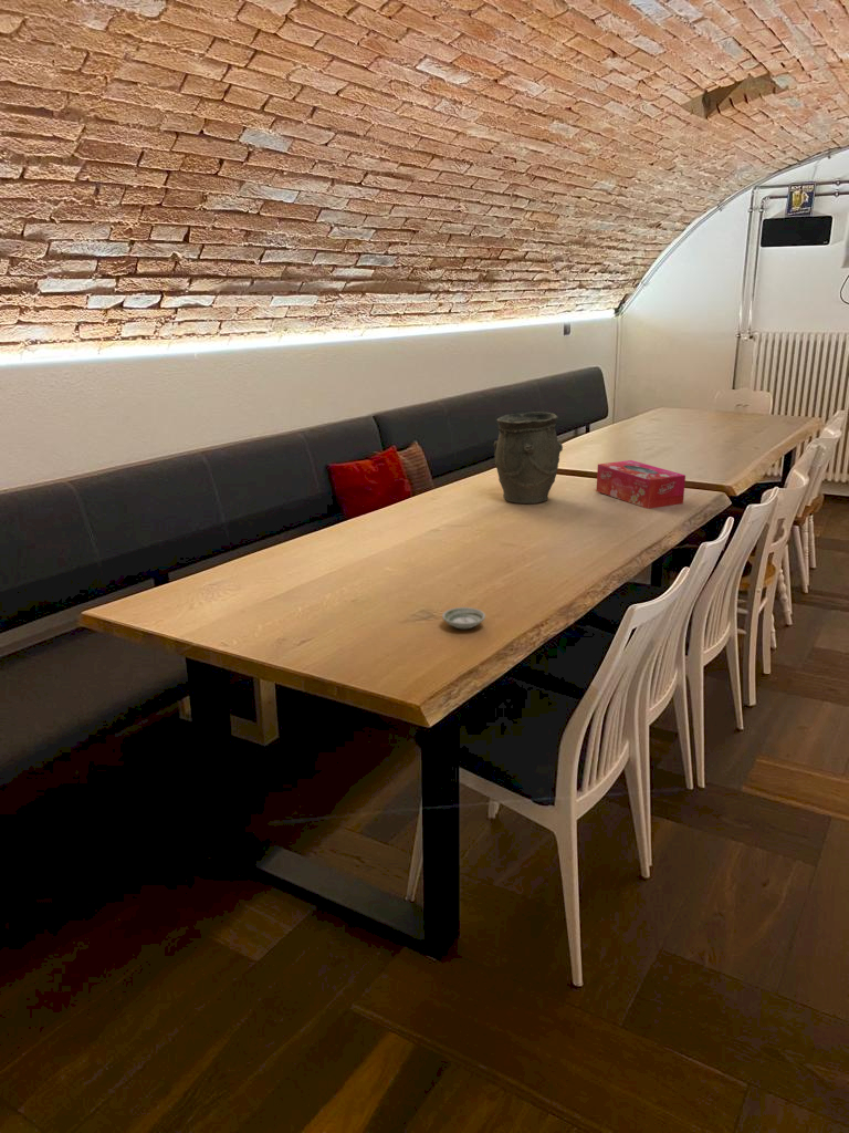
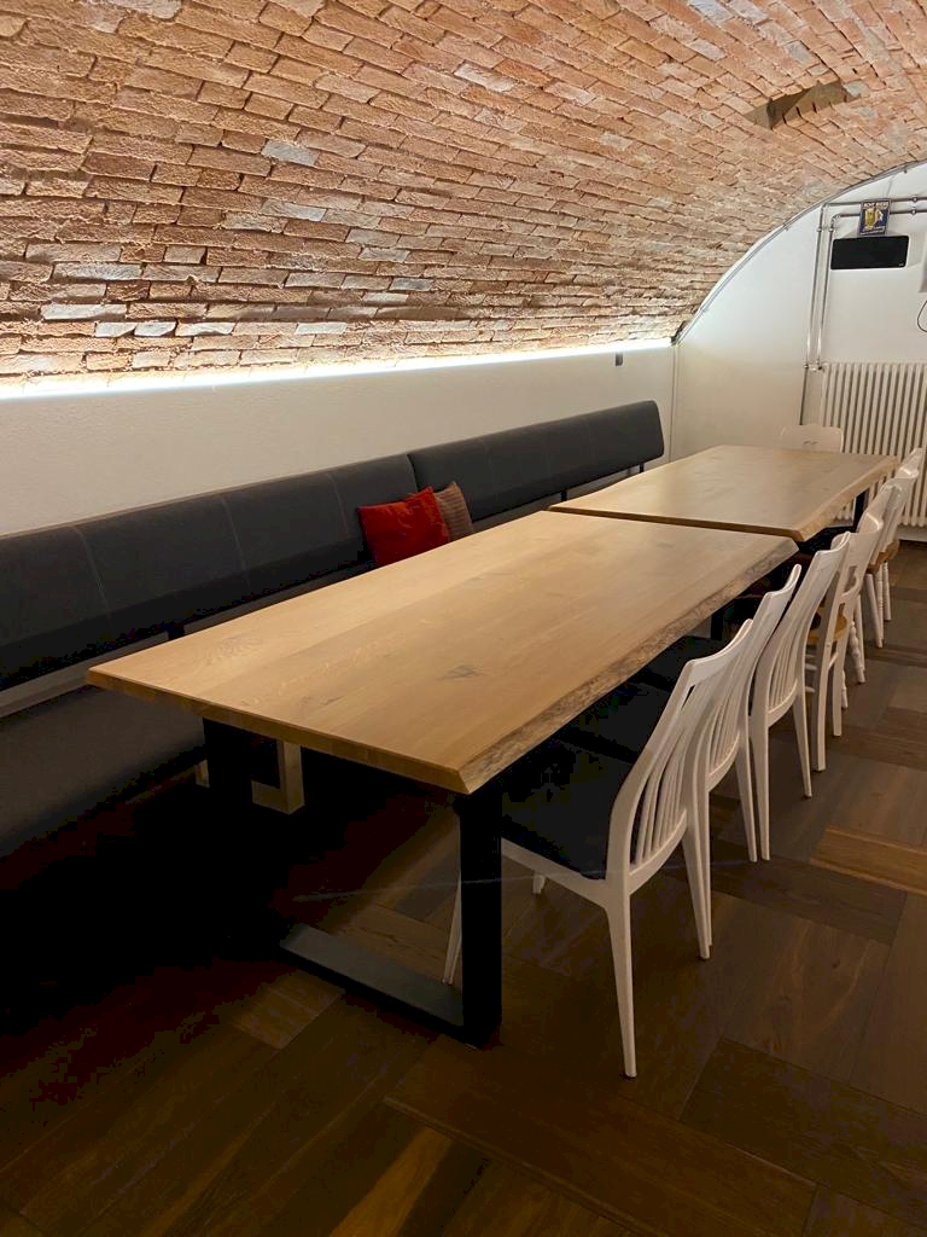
- saucer [441,606,486,631]
- tissue box [595,459,686,510]
- vase [493,410,564,505]
